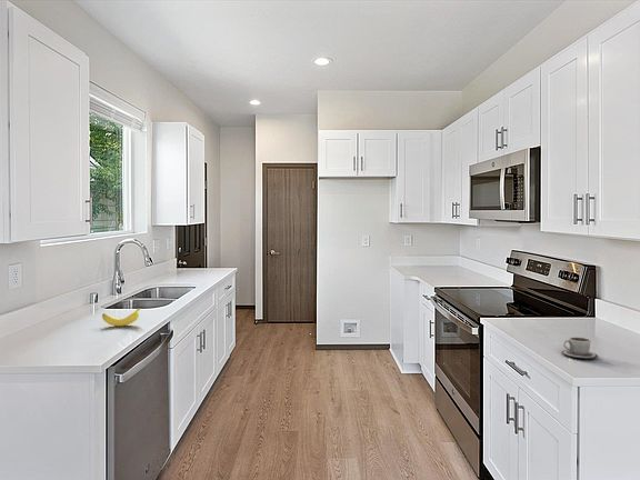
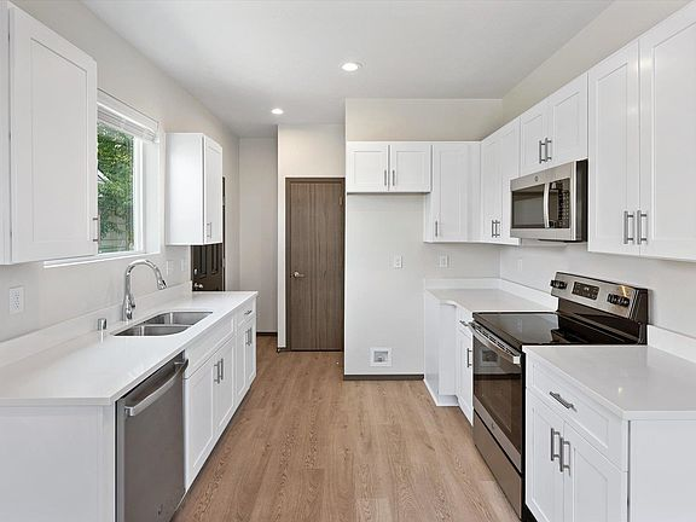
- cup [561,337,599,360]
- banana [101,306,143,327]
